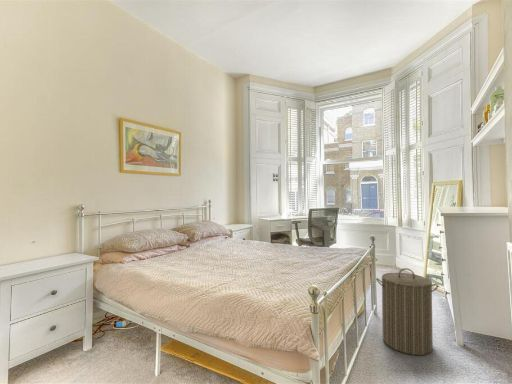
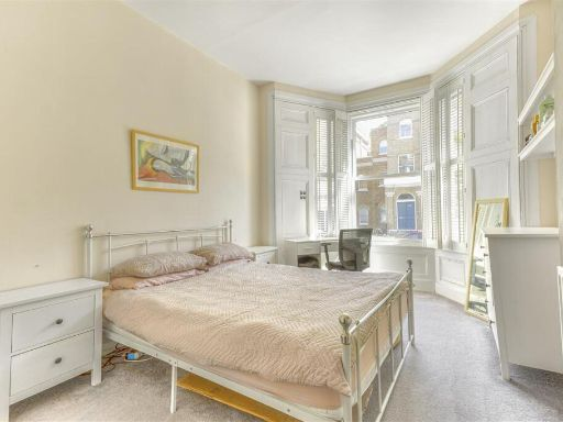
- laundry hamper [375,267,439,356]
